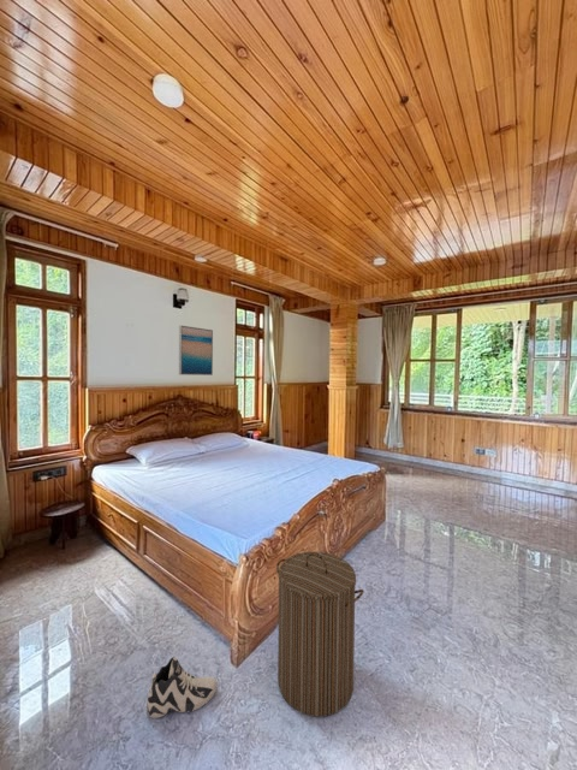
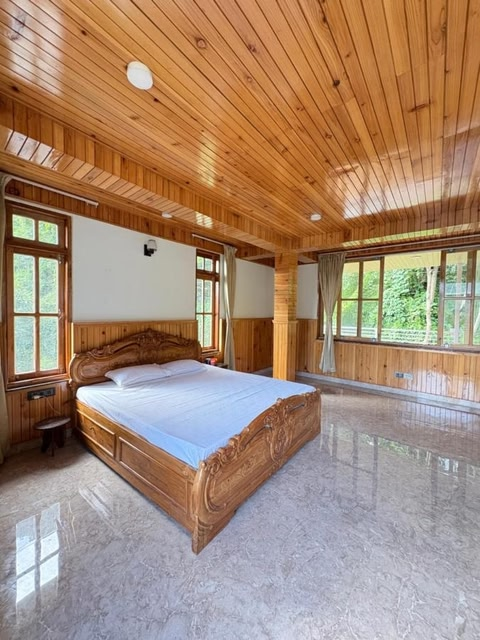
- sneaker [145,656,219,719]
- wall art [178,325,214,377]
- laundry hamper [275,551,365,718]
